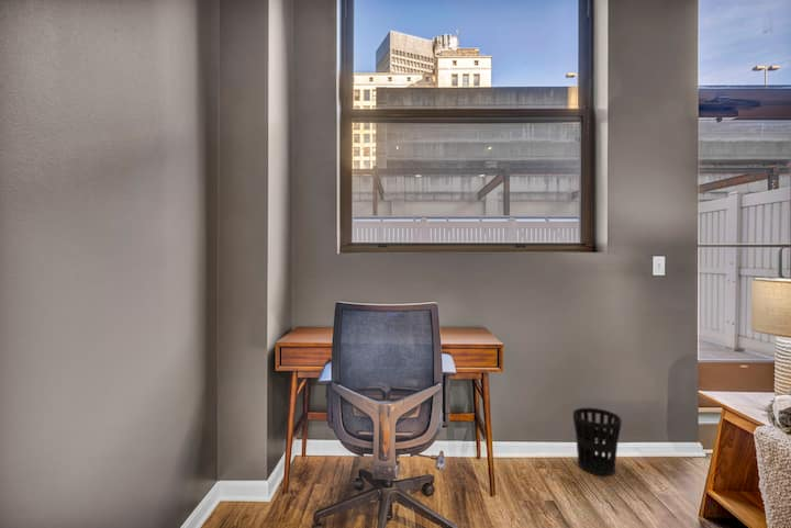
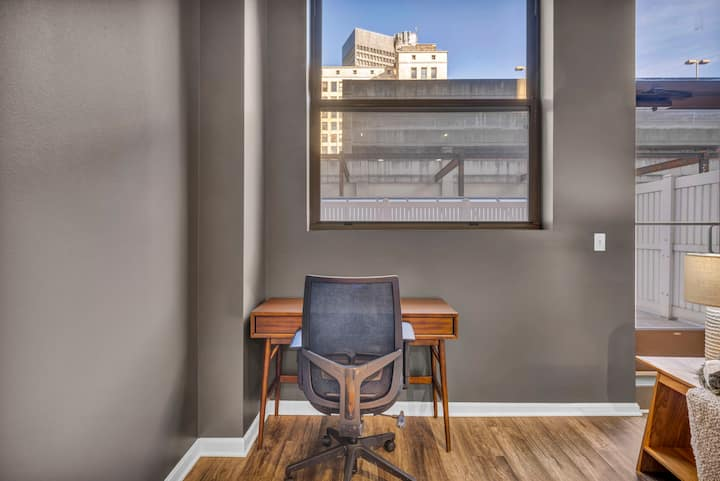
- wastebasket [572,406,623,476]
